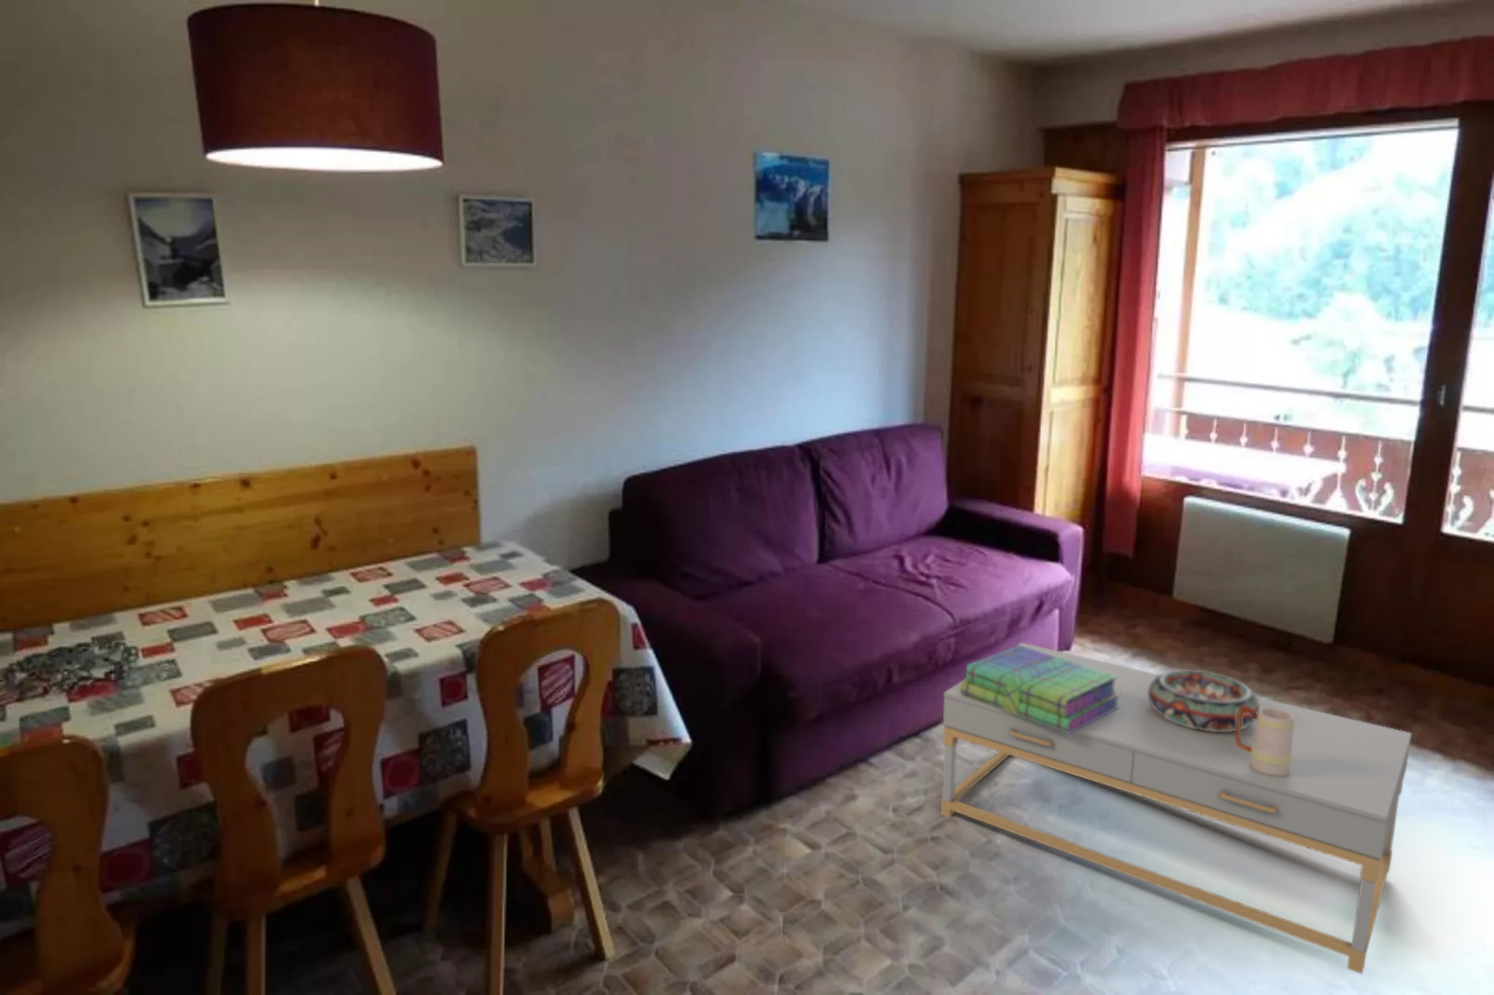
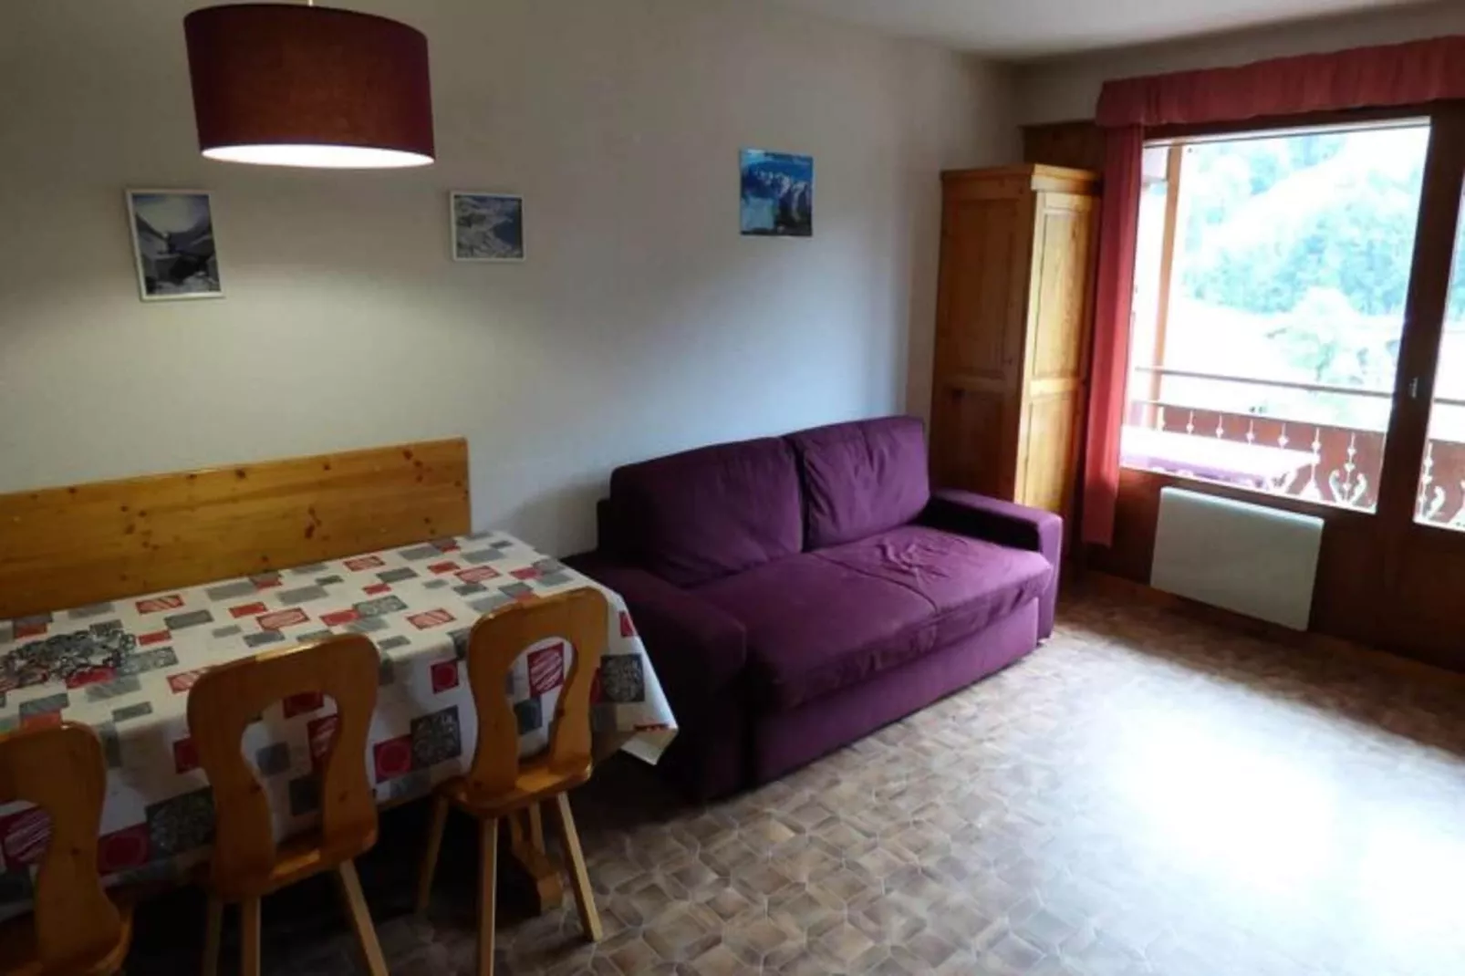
- decorative bowl [1147,670,1260,732]
- stack of books [960,644,1121,734]
- mug [1235,706,1294,776]
- coffee table [940,642,1412,975]
